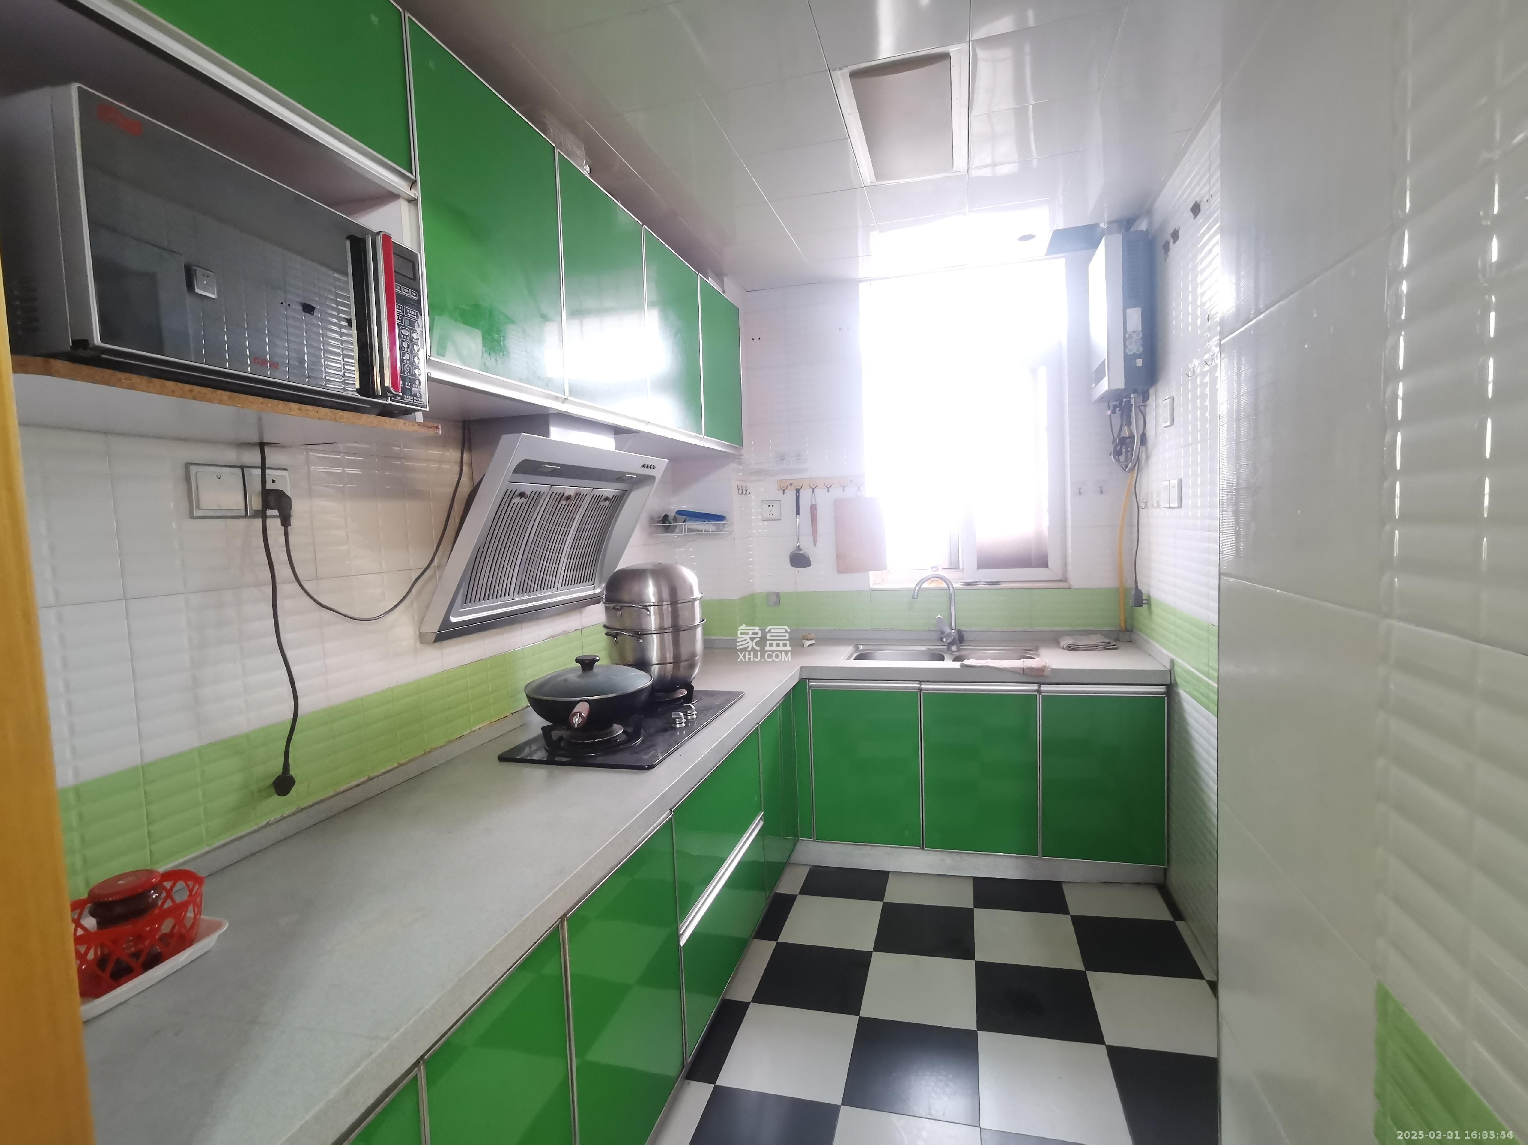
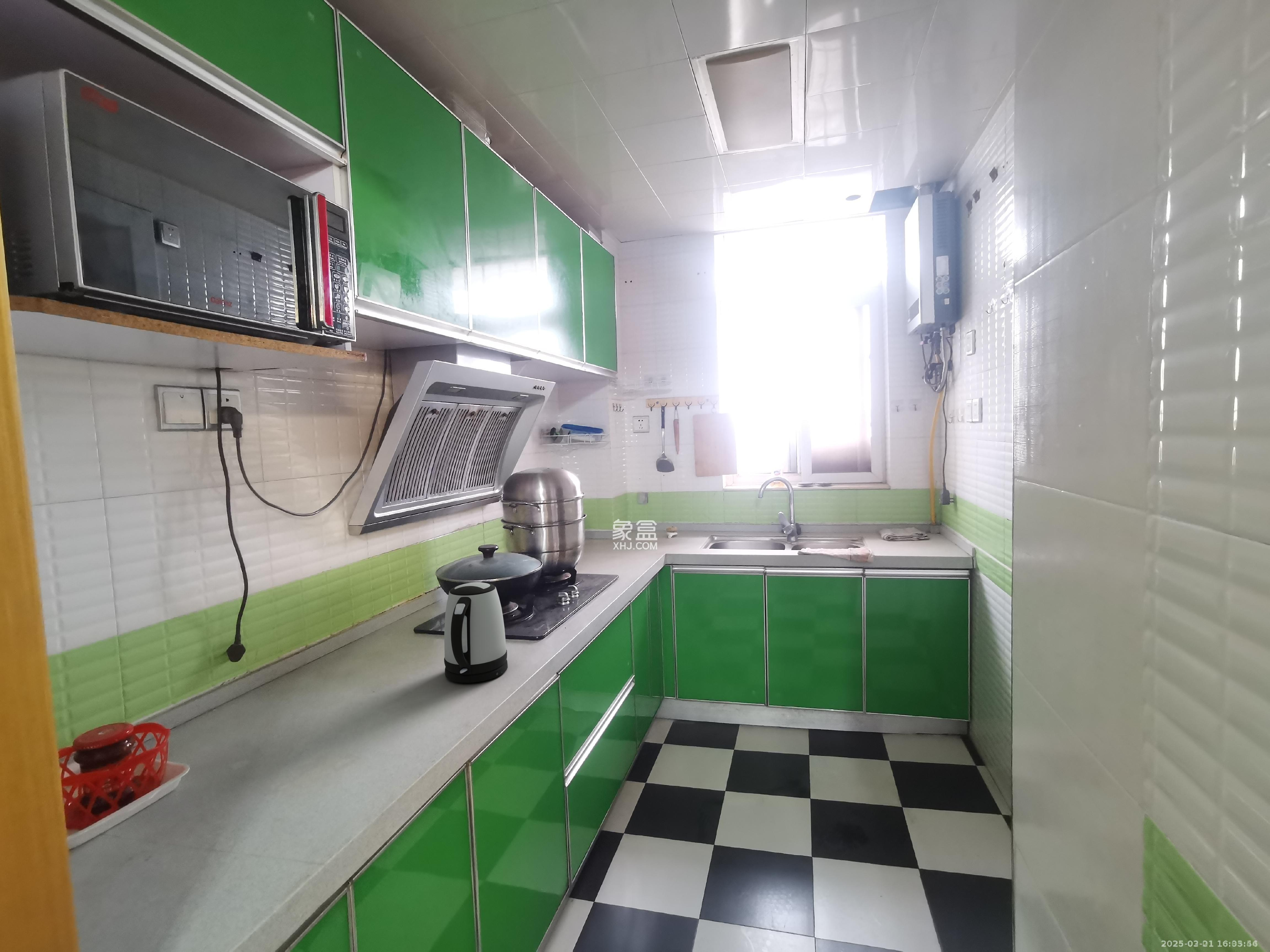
+ kettle [444,582,508,683]
